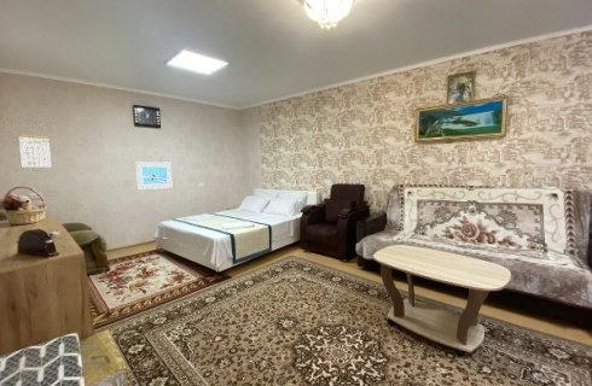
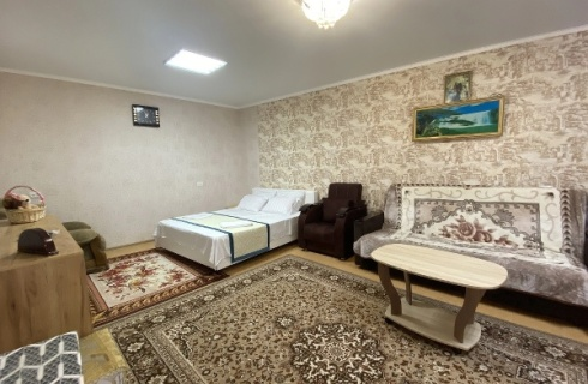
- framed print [135,160,174,191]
- calendar [18,131,52,169]
